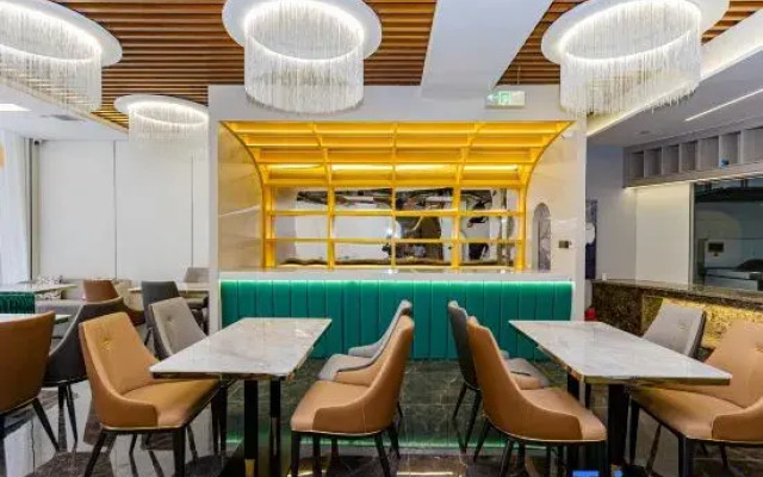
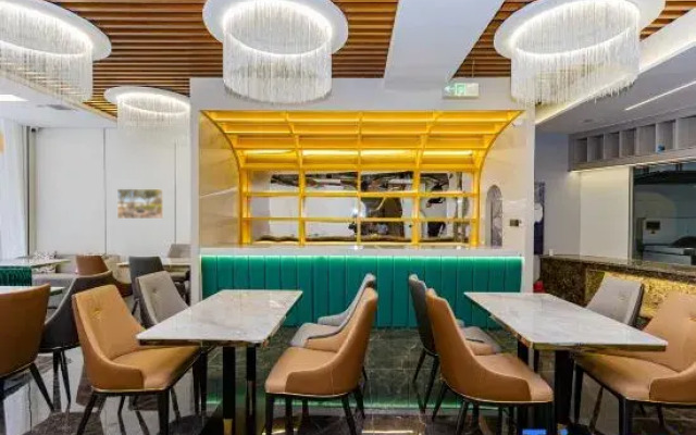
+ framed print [116,188,164,220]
